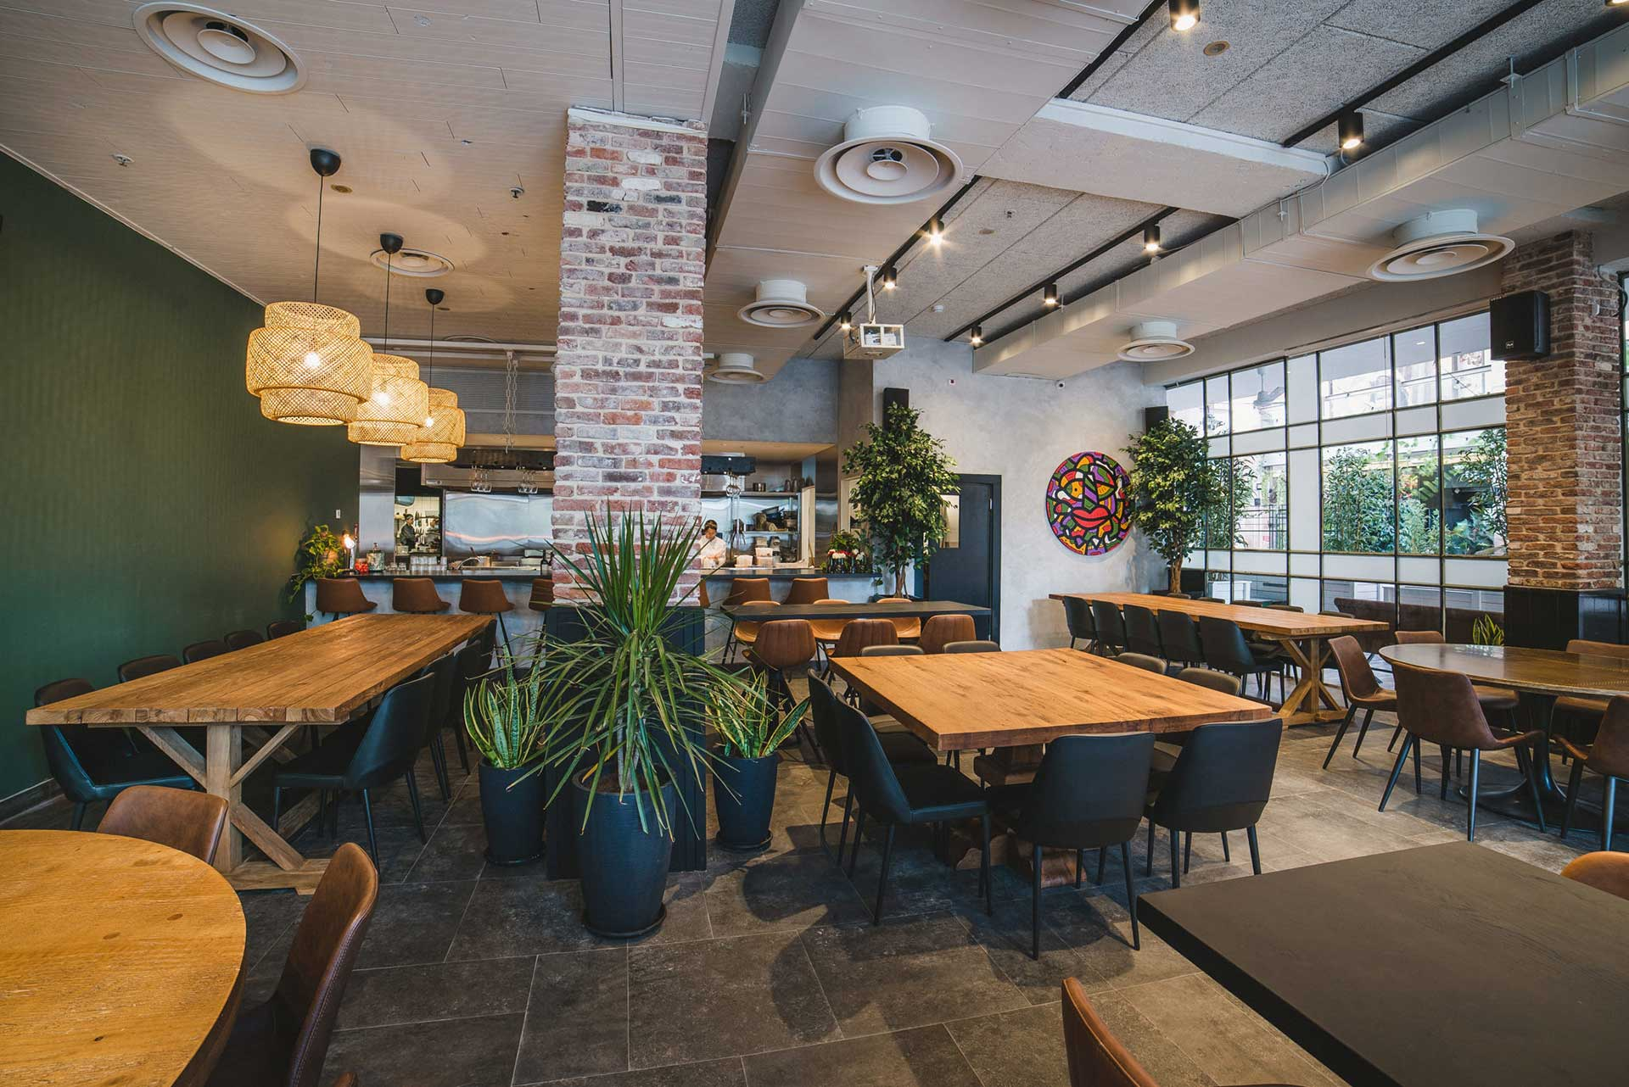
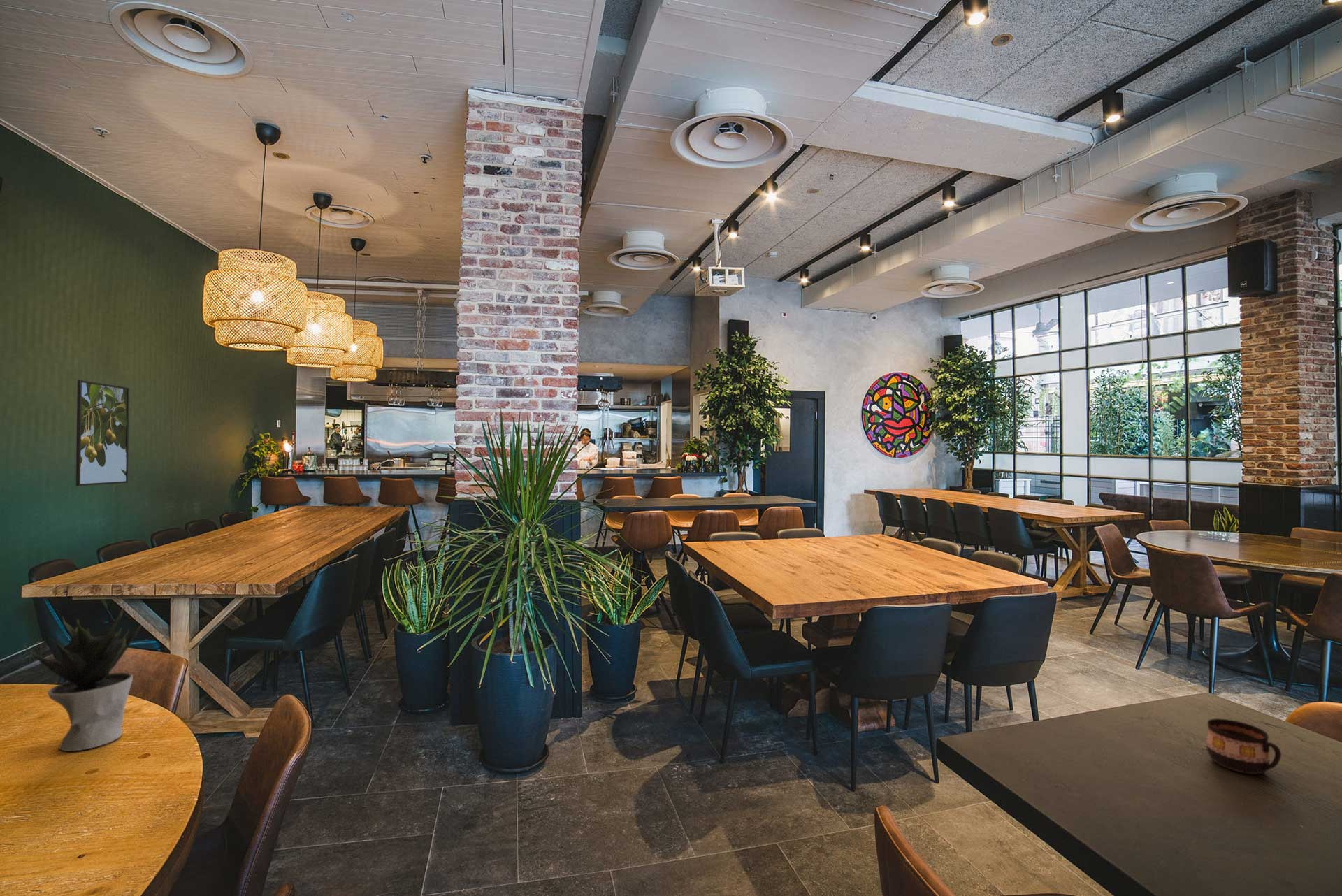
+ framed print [75,380,130,486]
+ cup [1206,718,1282,774]
+ potted plant [22,607,143,752]
